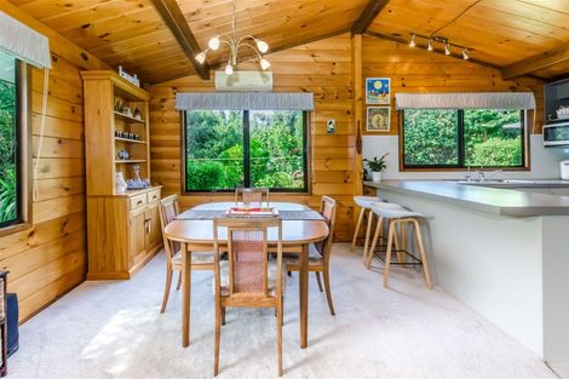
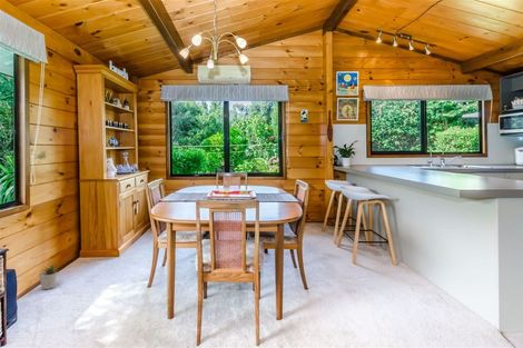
+ potted plant [38,262,60,290]
